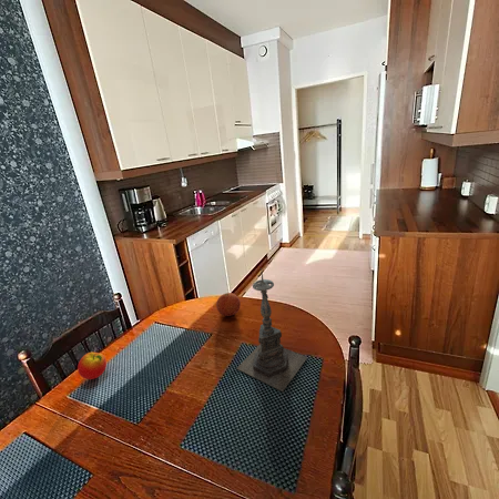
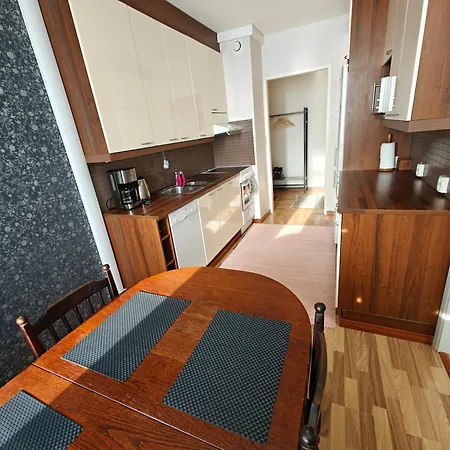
- candle holder [235,267,308,393]
- apple [77,352,108,380]
- fruit [215,292,242,317]
